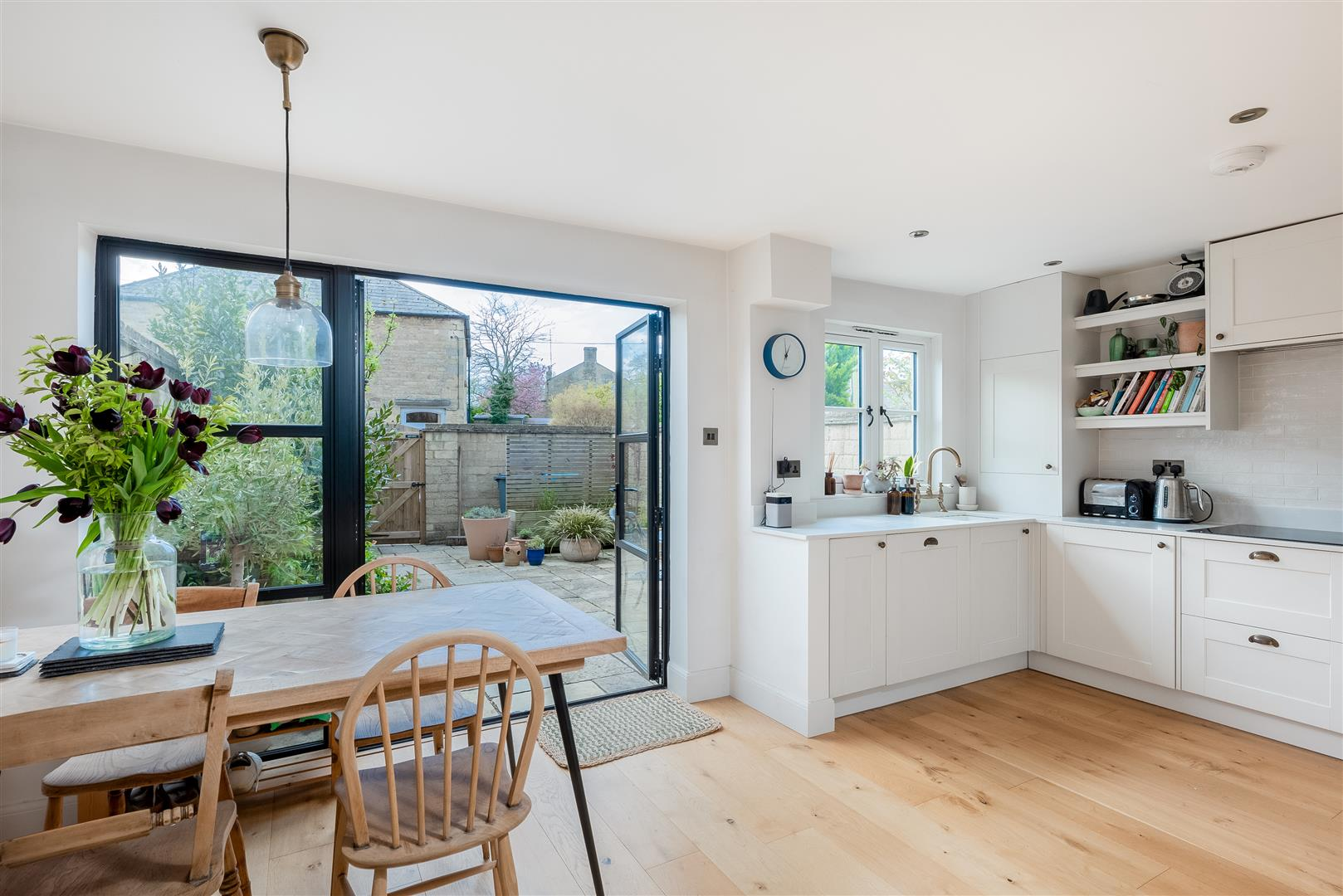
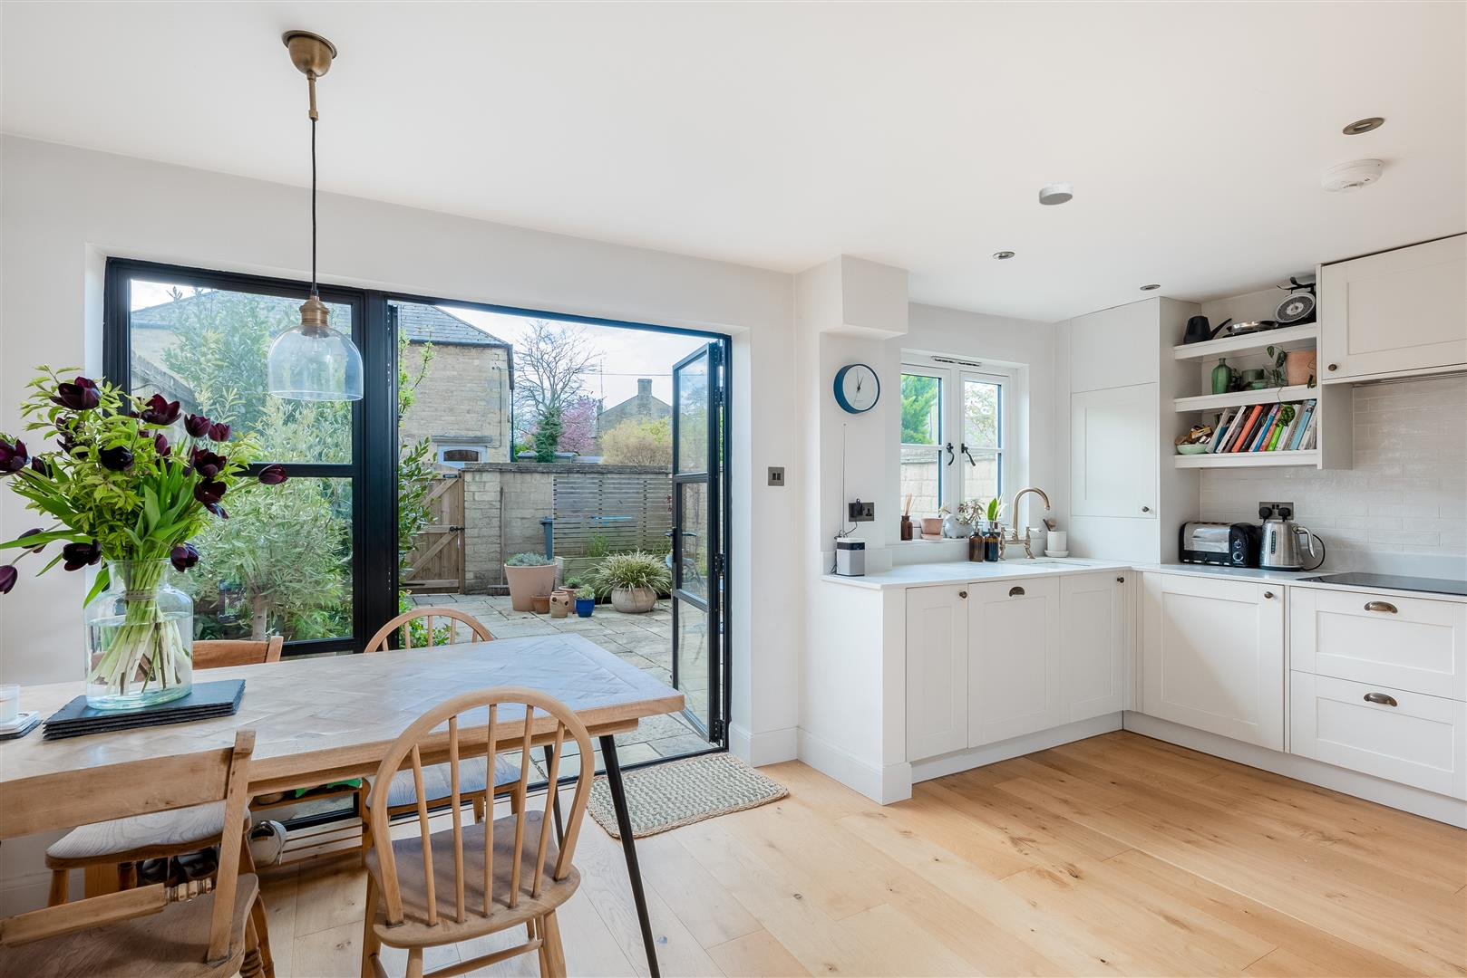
+ smoke detector [1038,181,1074,206]
